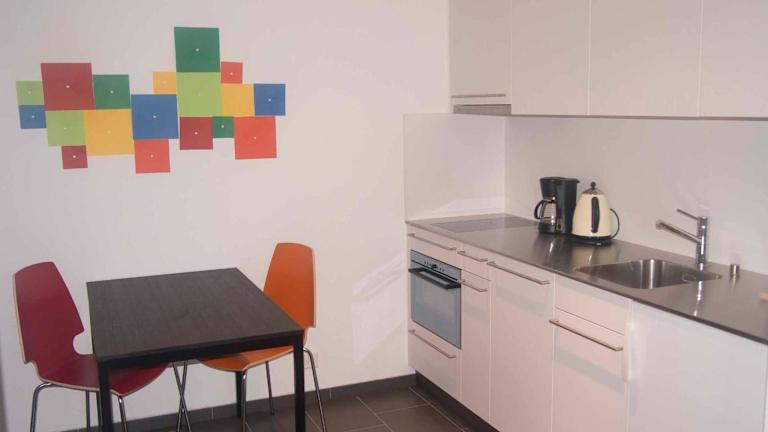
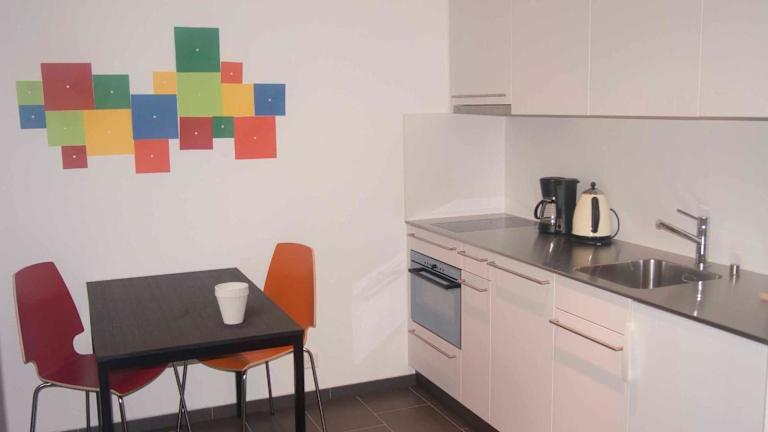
+ cup [214,281,250,325]
